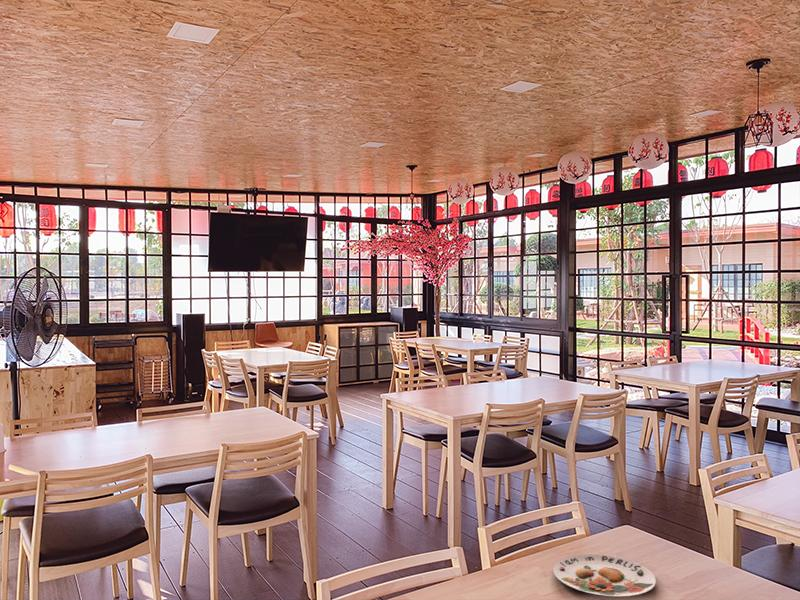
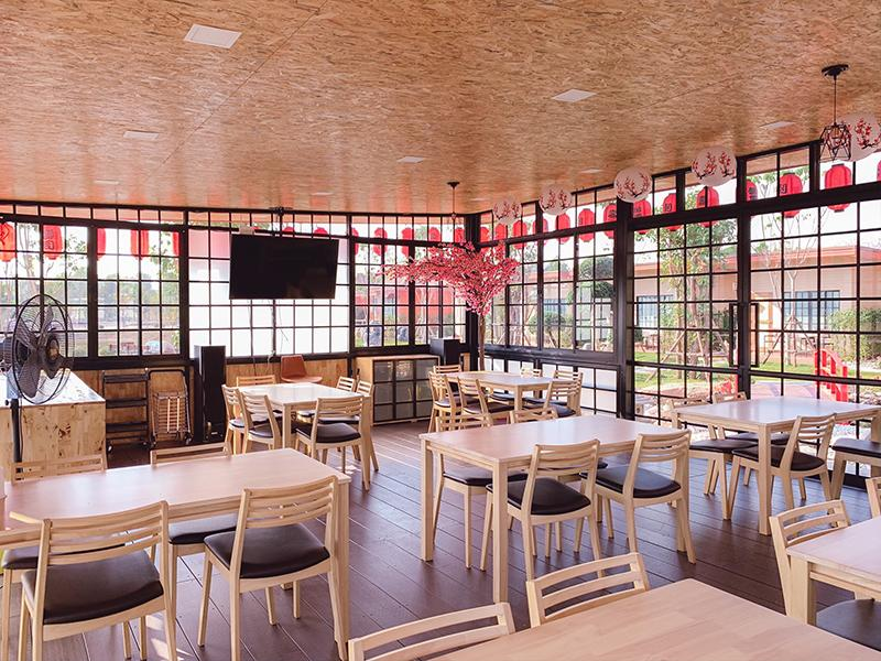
- plate [552,553,657,598]
